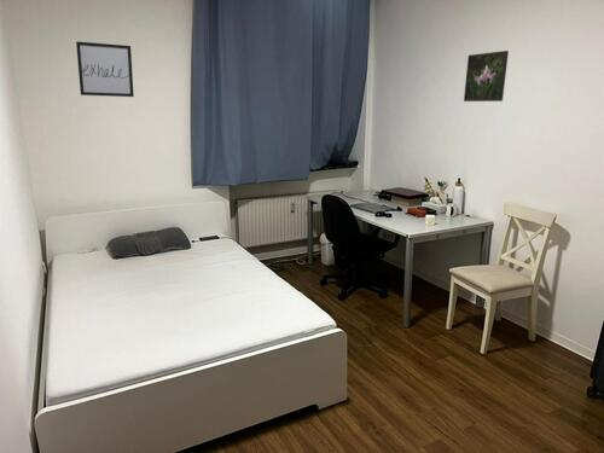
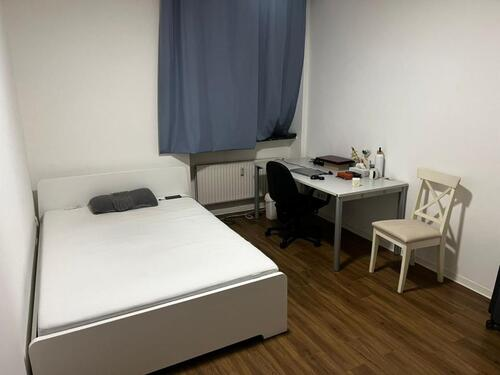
- wall art [75,40,135,98]
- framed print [463,50,510,103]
